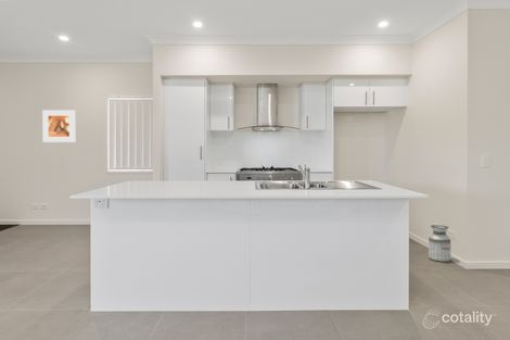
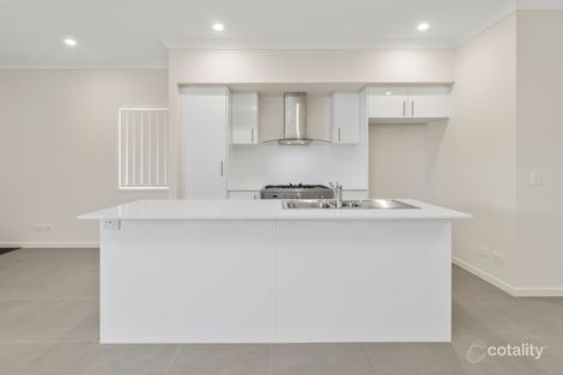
- planter [428,224,451,263]
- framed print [41,109,76,143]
